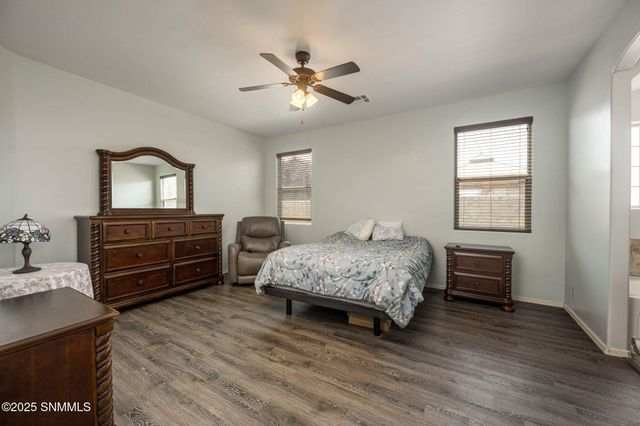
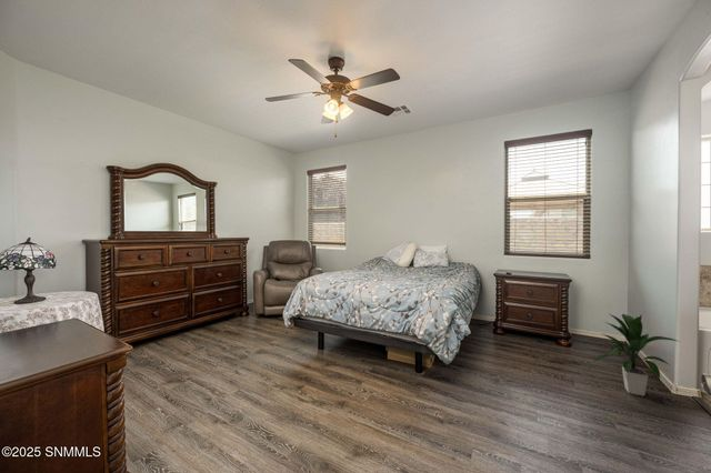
+ indoor plant [591,312,681,397]
